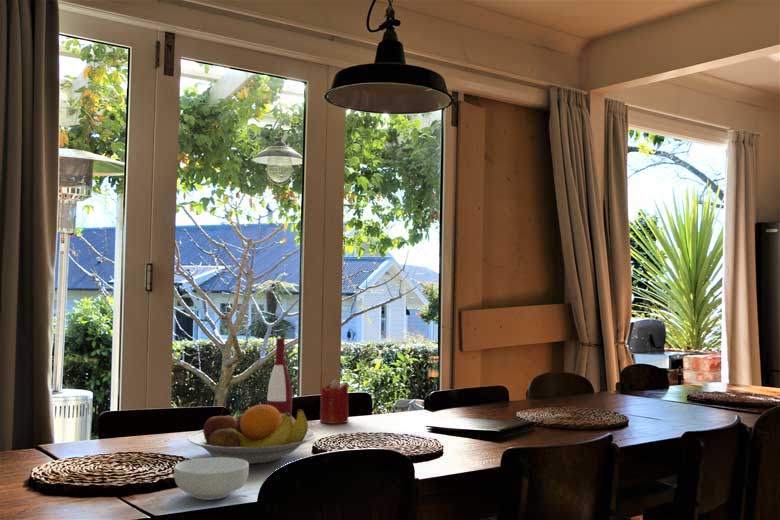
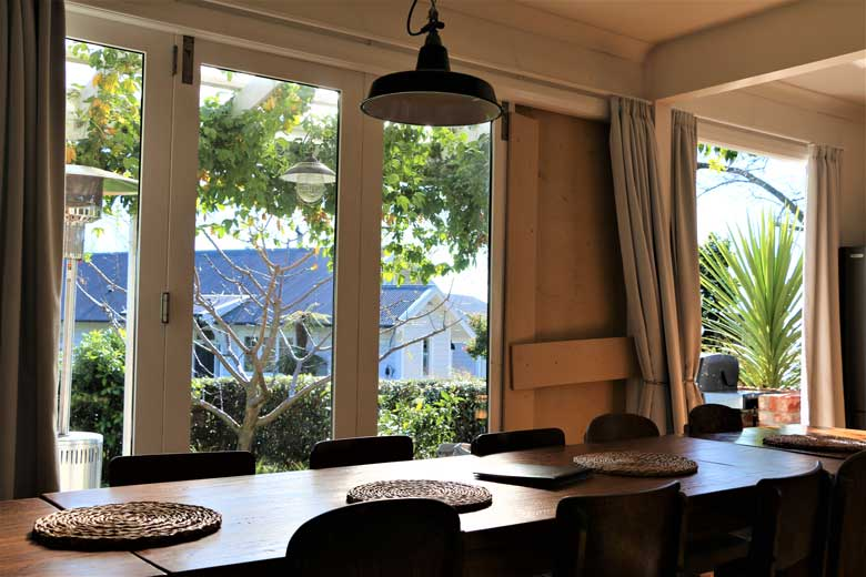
- candle [319,378,349,425]
- alcohol [266,337,293,417]
- fruit bowl [187,404,317,465]
- cereal bowl [173,456,250,501]
